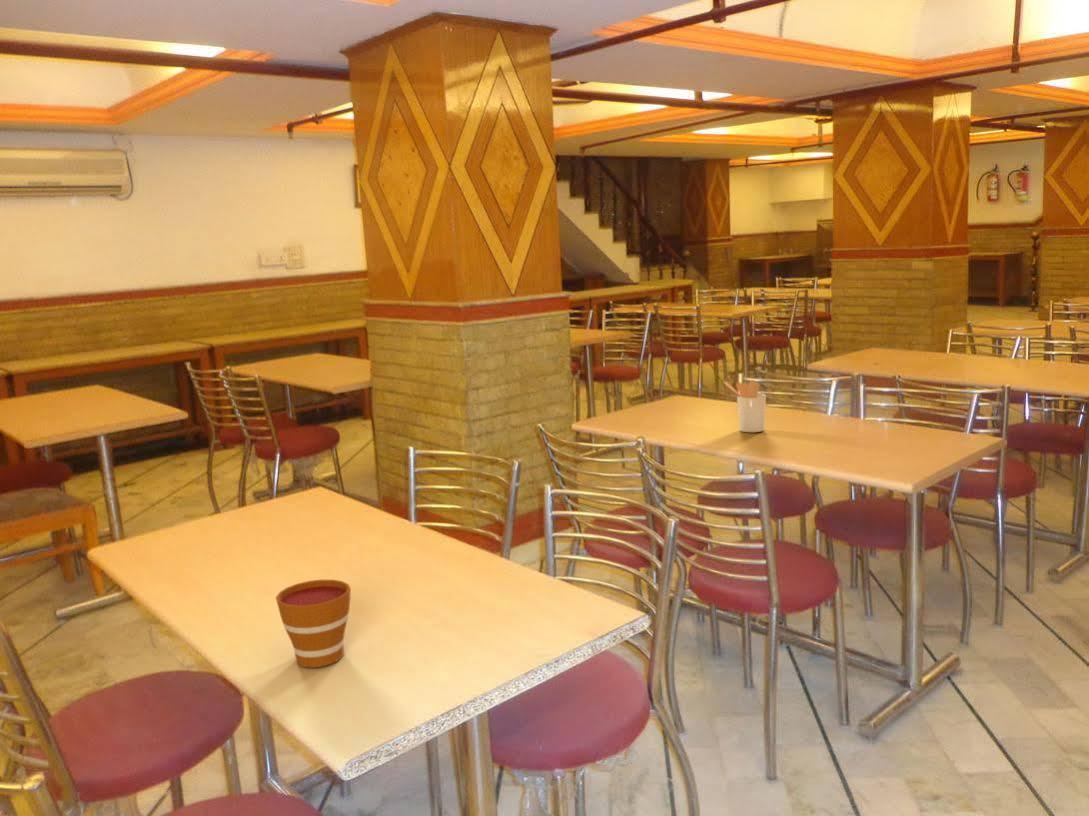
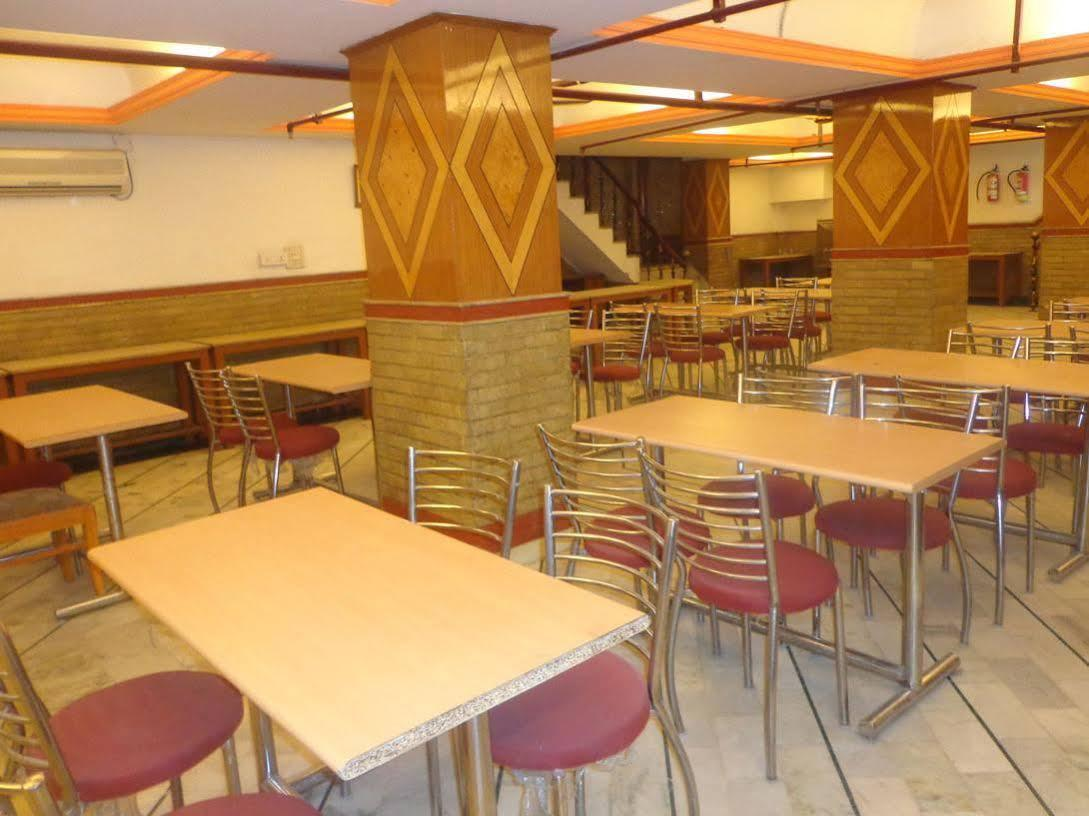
- cup [275,579,352,668]
- utensil holder [723,380,767,433]
